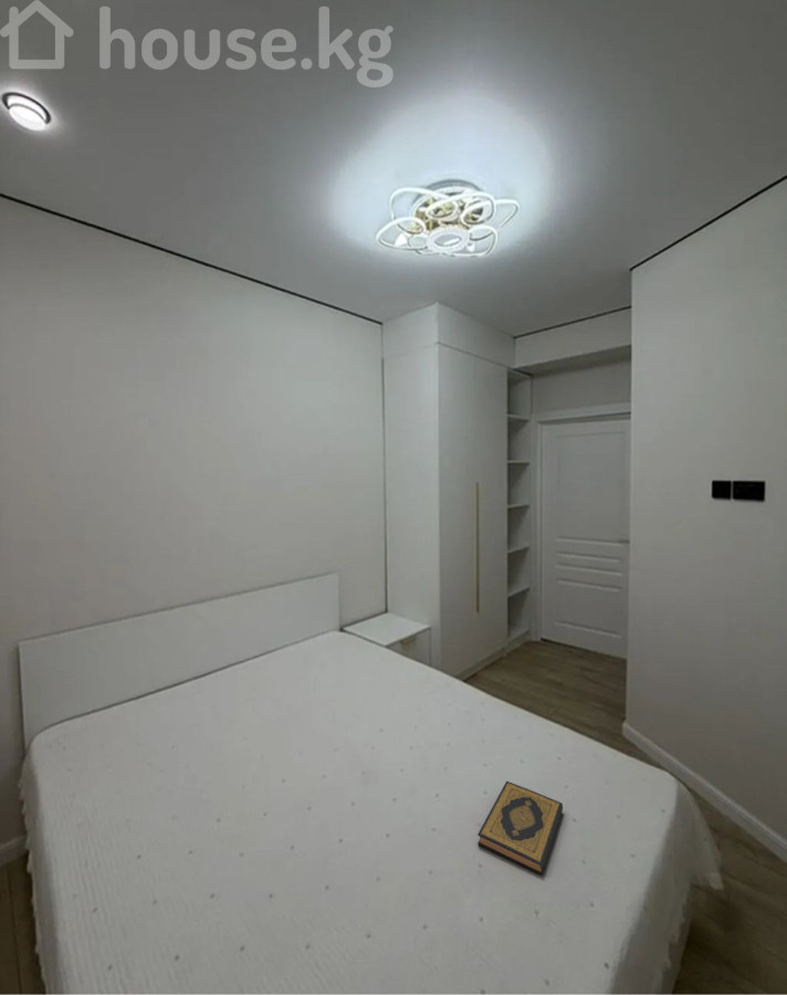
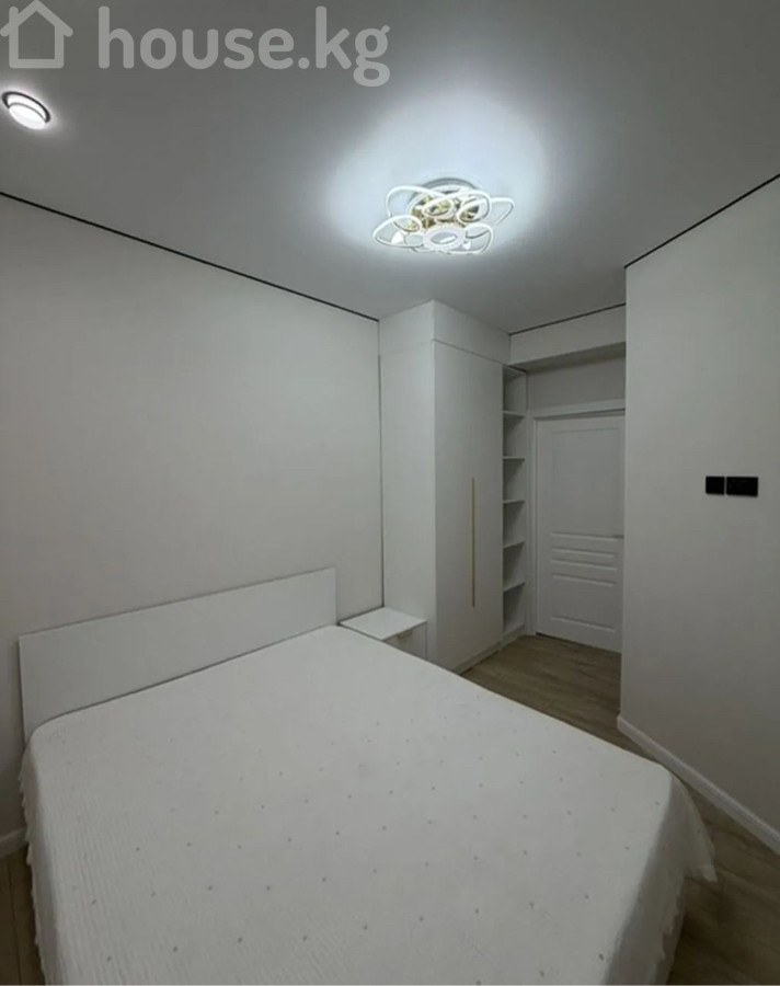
- hardback book [476,781,564,876]
